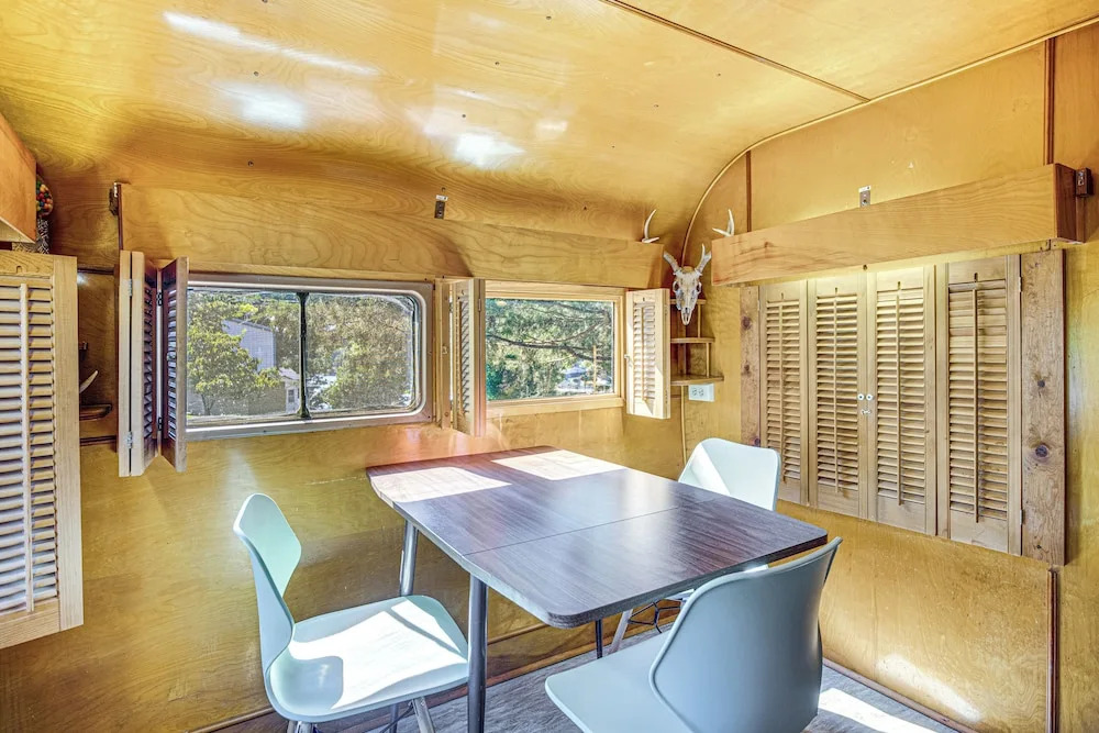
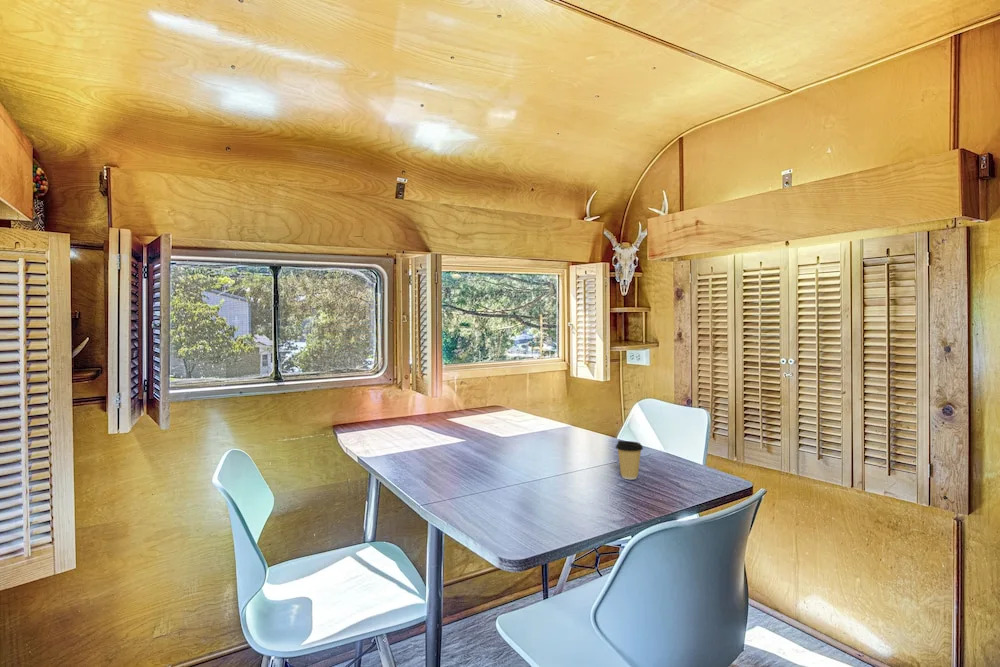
+ coffee cup [615,440,644,480]
